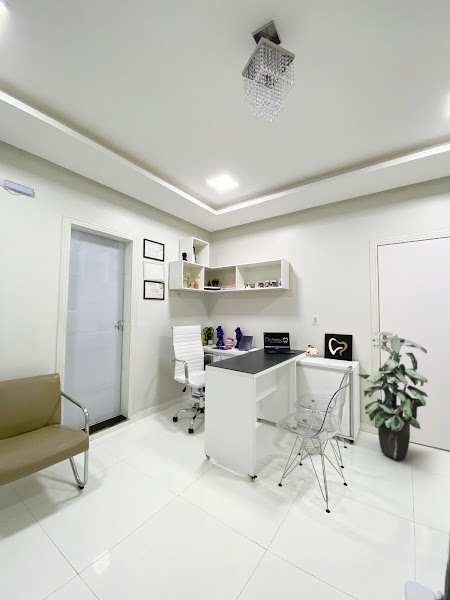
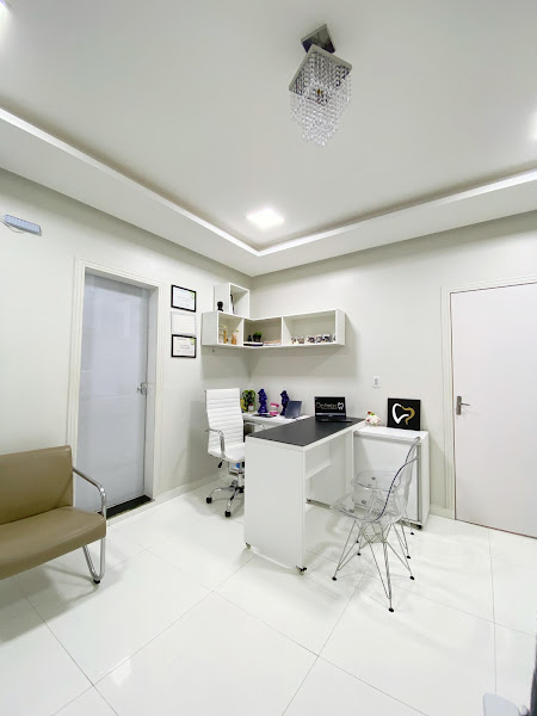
- indoor plant [356,331,429,460]
